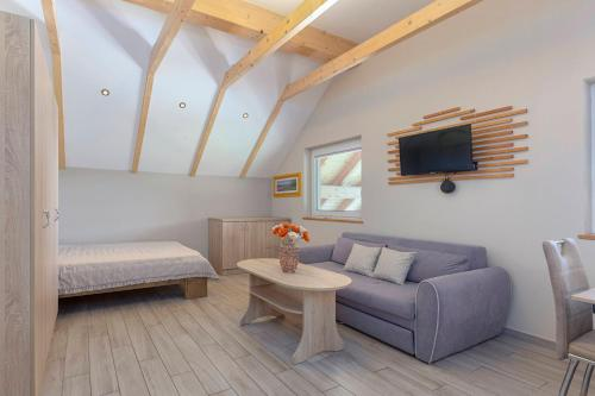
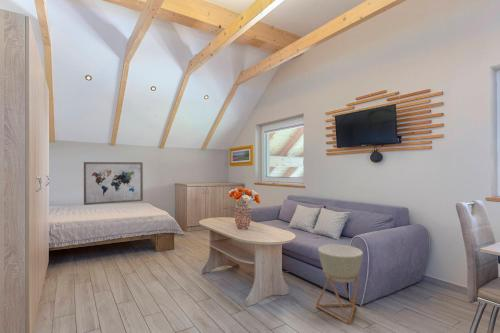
+ planter [315,243,364,326]
+ wall art [83,161,144,206]
